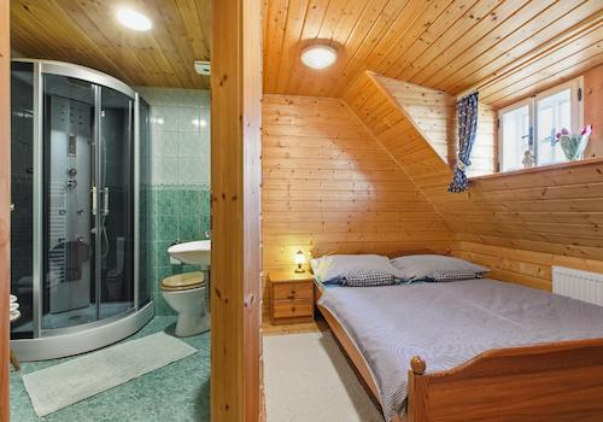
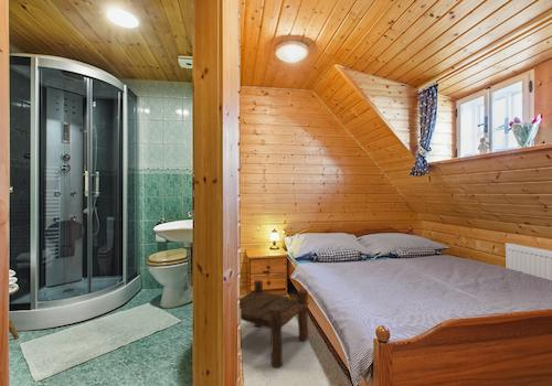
+ stool [238,279,309,368]
